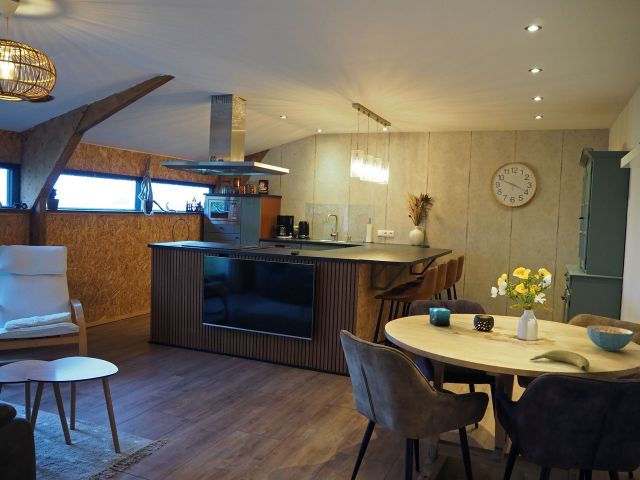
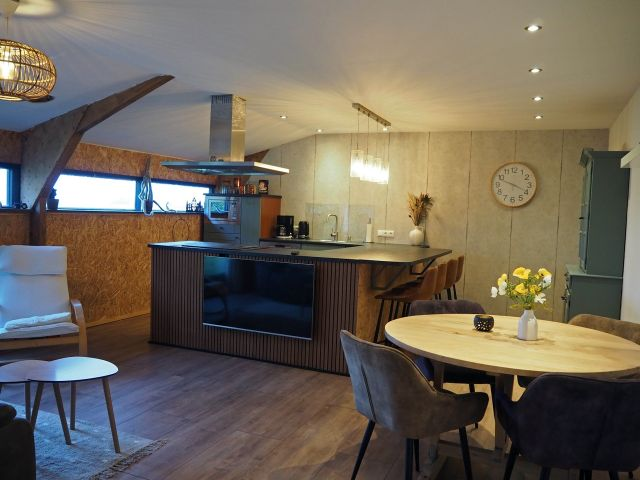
- candle [429,303,452,327]
- cereal bowl [586,325,634,352]
- banana [529,349,590,371]
